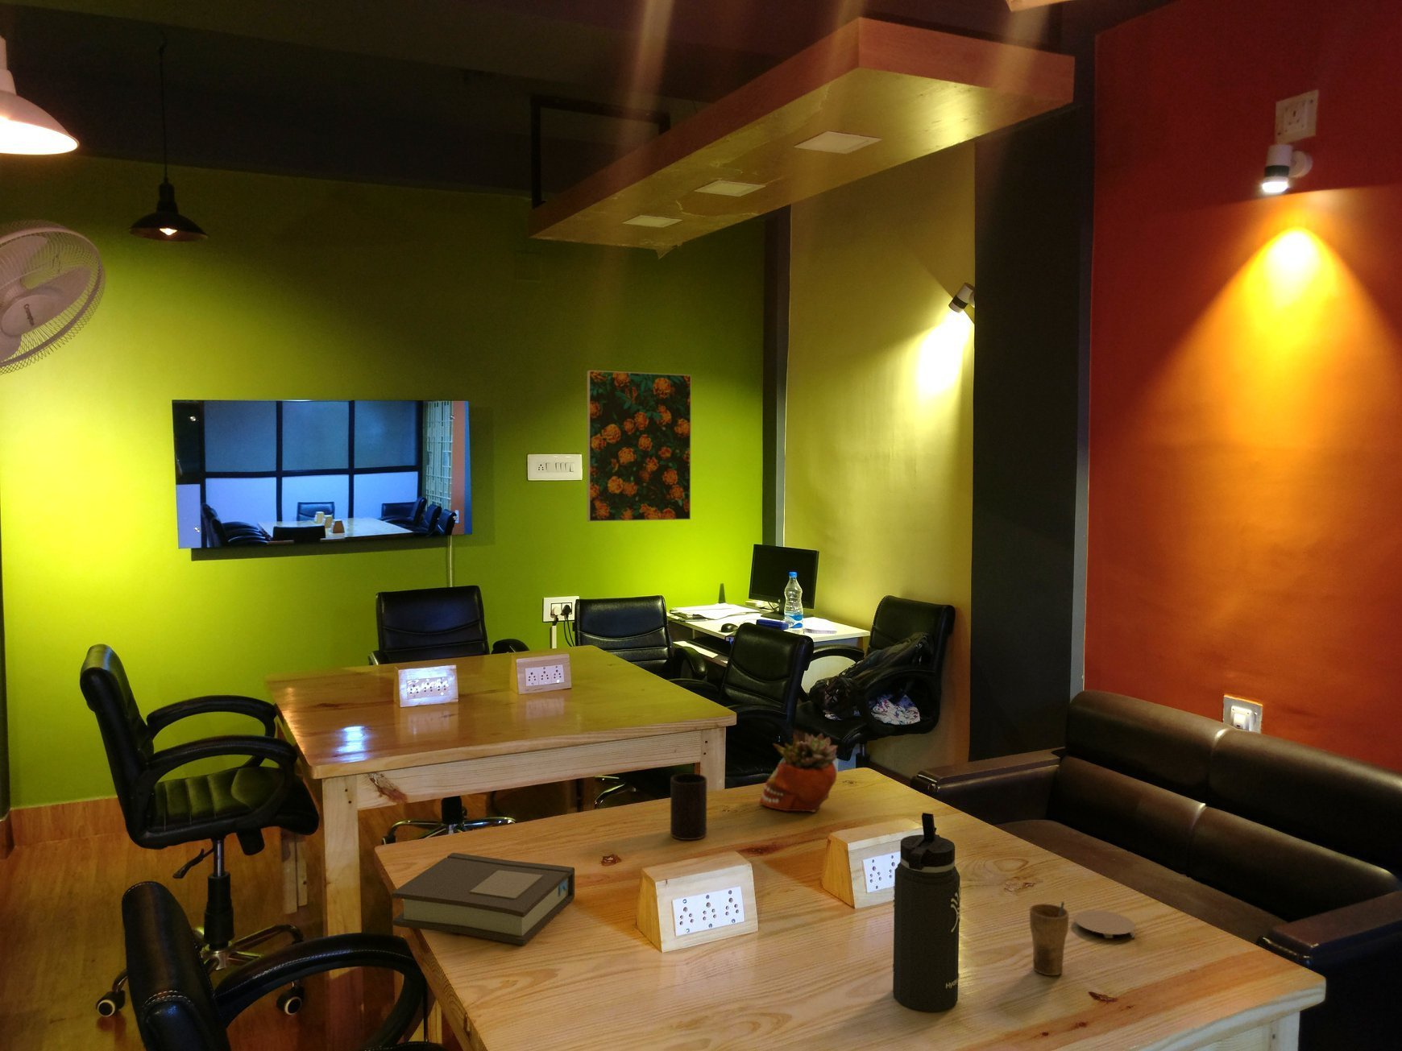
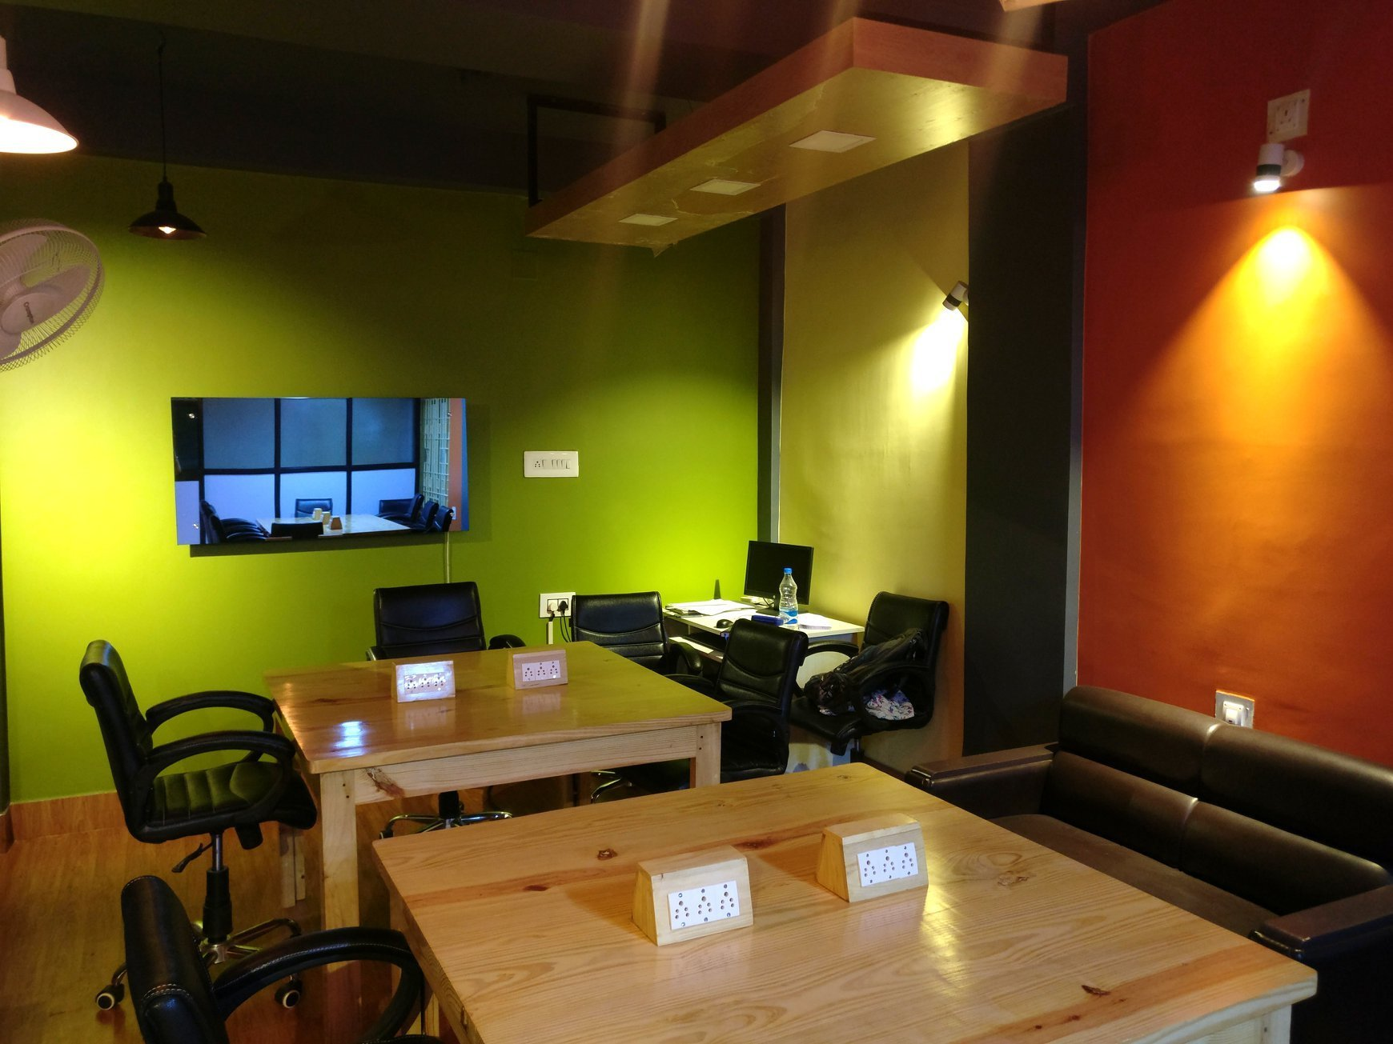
- thermos bottle [891,811,962,1012]
- book [391,852,575,945]
- cup [1029,901,1070,976]
- succulent planter [760,732,839,813]
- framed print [586,370,692,522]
- cup [670,773,708,841]
- coaster [1073,910,1136,939]
